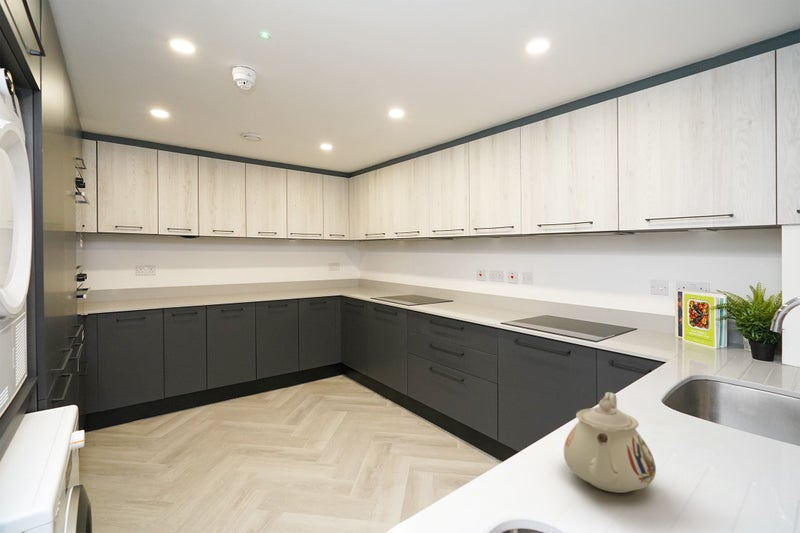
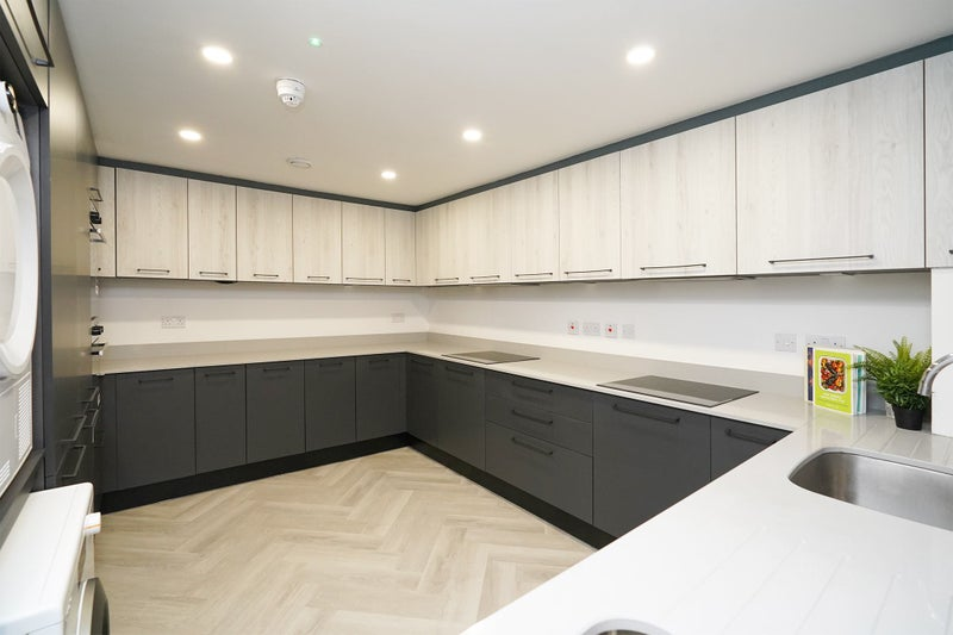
- teapot [563,391,657,494]
